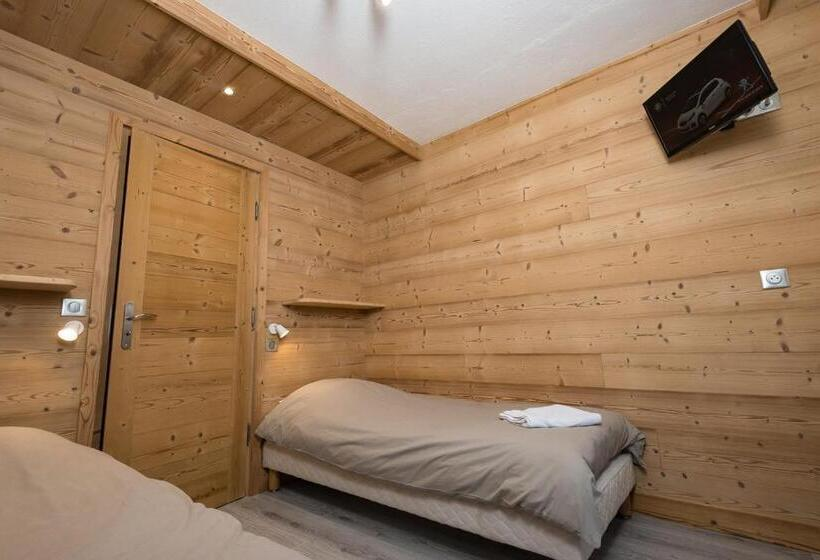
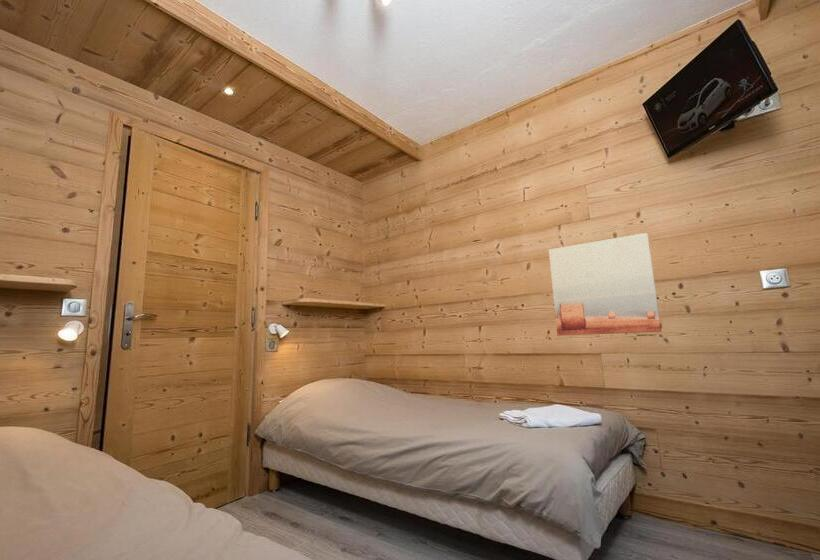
+ wall art [548,232,662,336]
